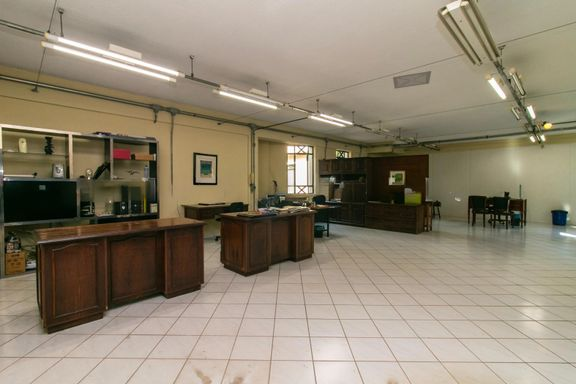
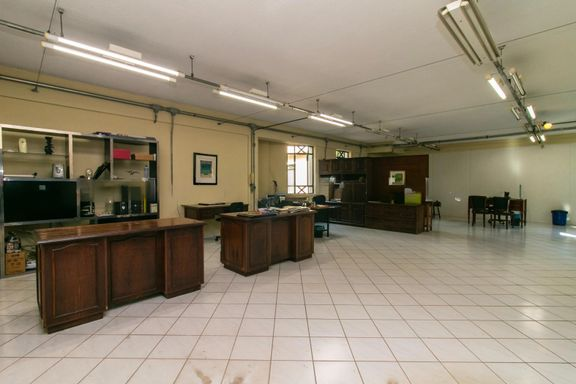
- ceiling vent [392,70,432,90]
